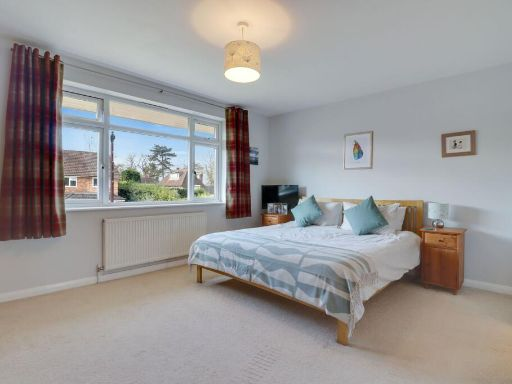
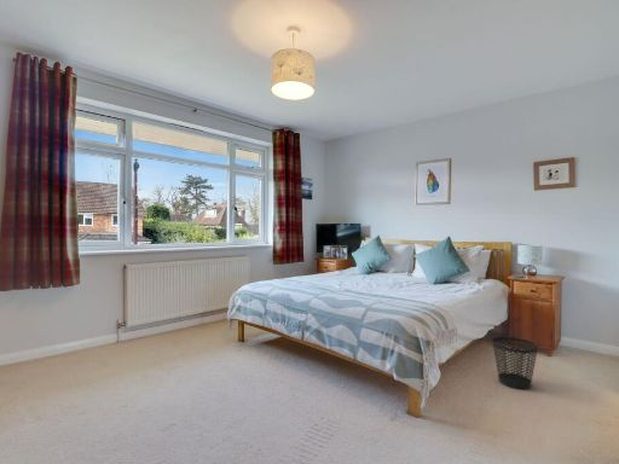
+ wastebasket [491,336,539,390]
